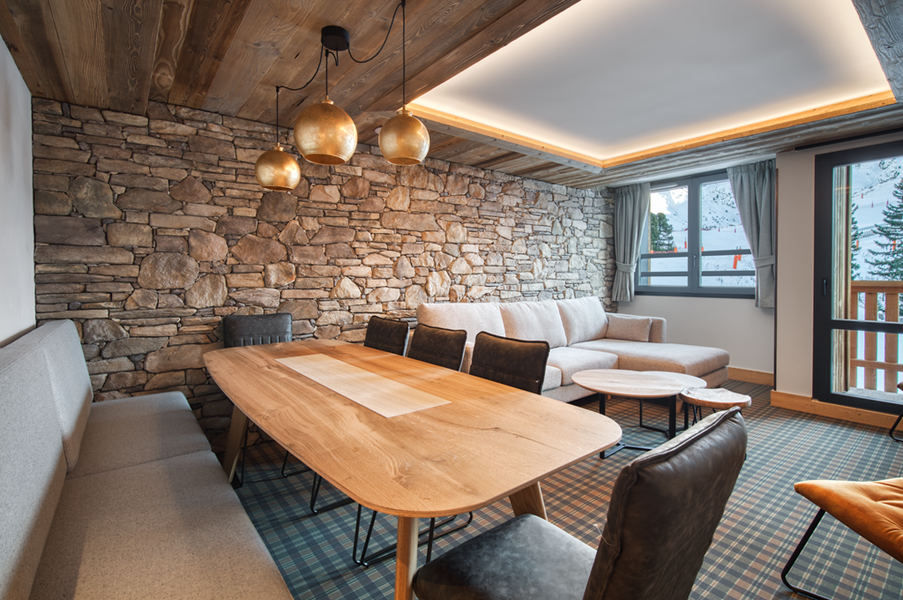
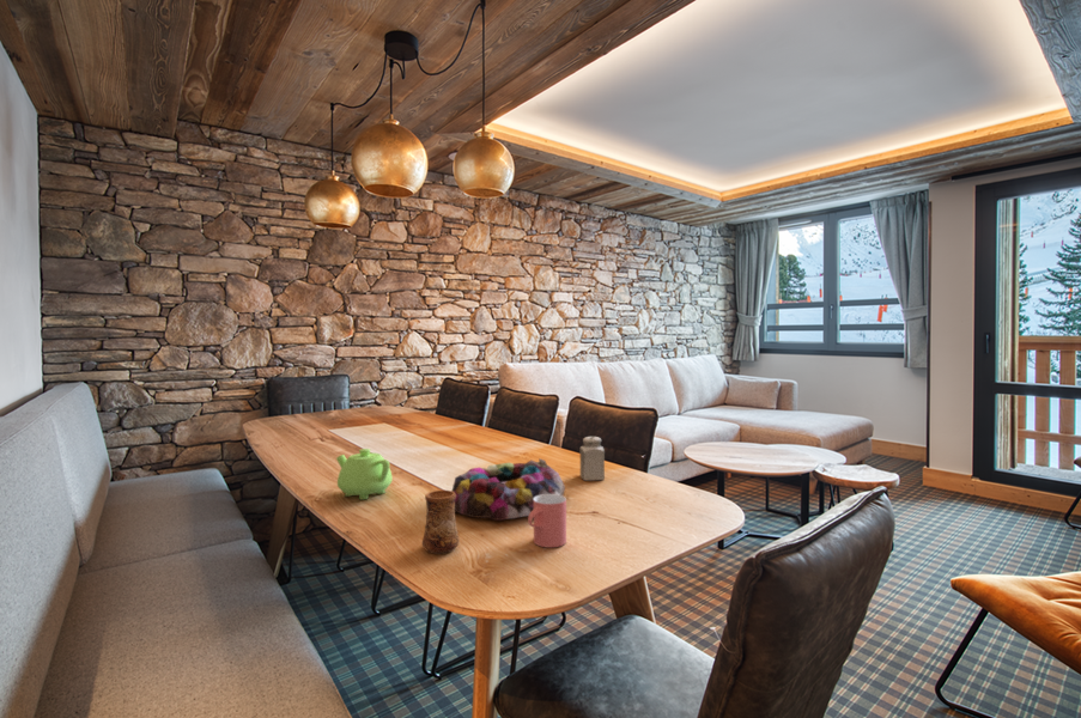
+ teapot [335,448,394,501]
+ cup [421,489,461,555]
+ salt shaker [578,436,606,481]
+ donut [451,457,566,522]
+ cup [527,494,567,548]
